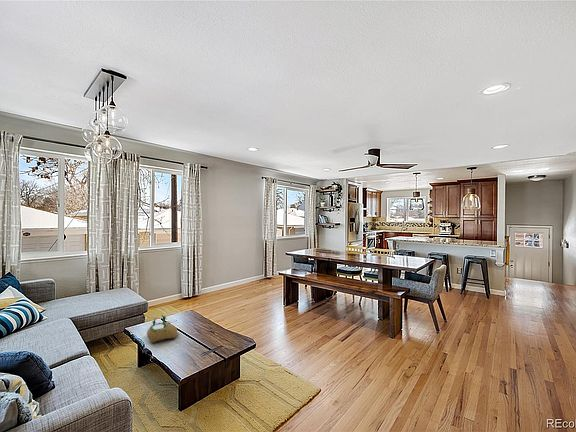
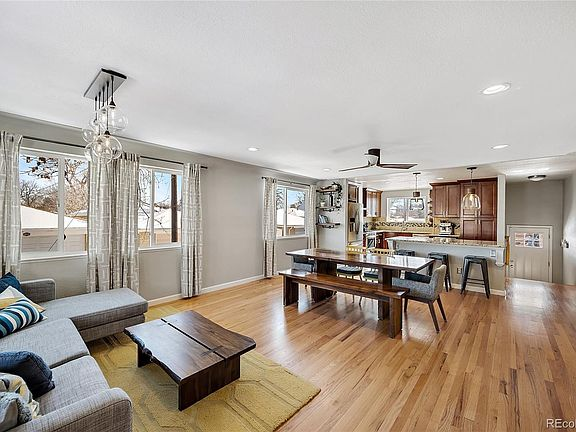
- succulent planter [146,314,179,344]
